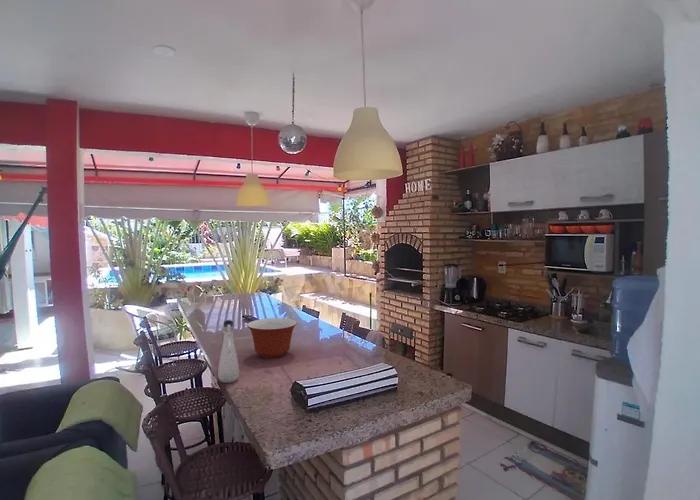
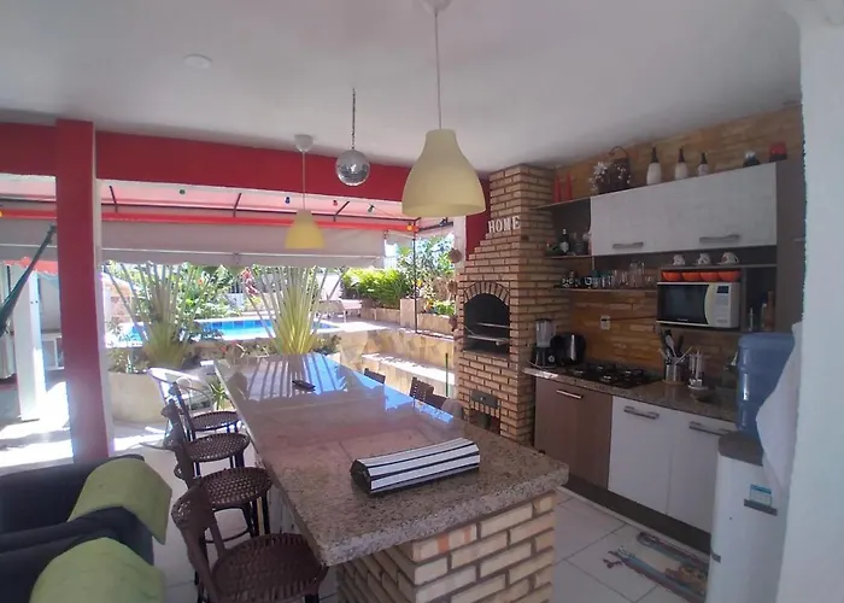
- water bottle [217,319,240,384]
- mixing bowl [246,317,298,359]
